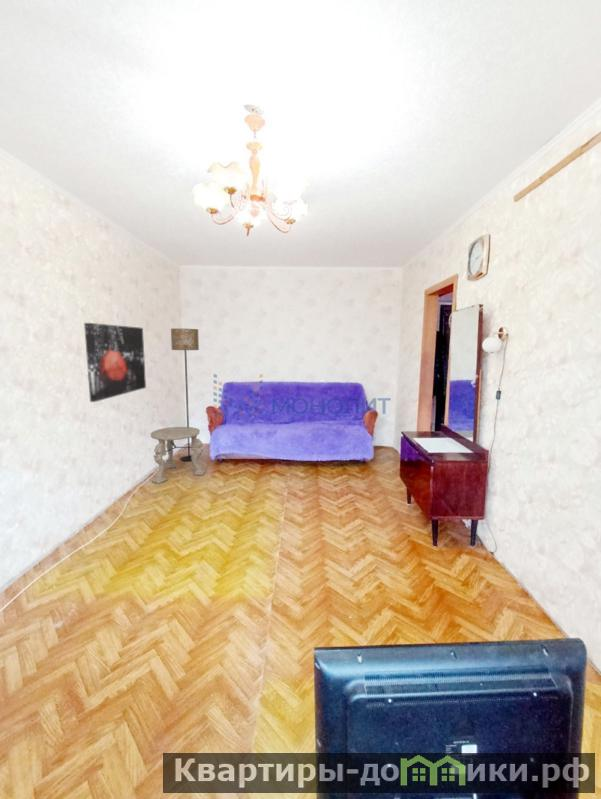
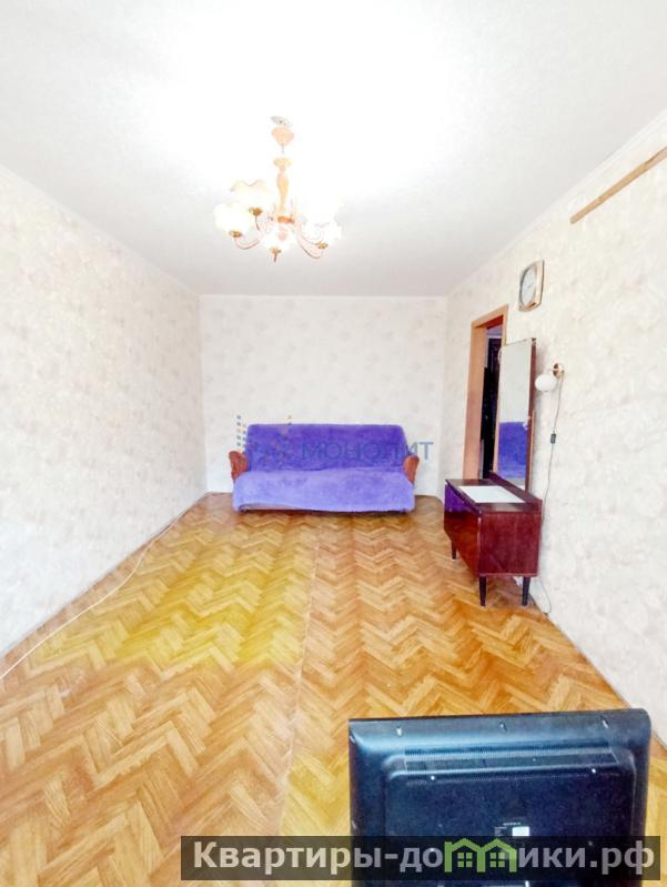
- side table [150,426,207,485]
- floor lamp [170,328,200,462]
- wall art [83,322,147,403]
